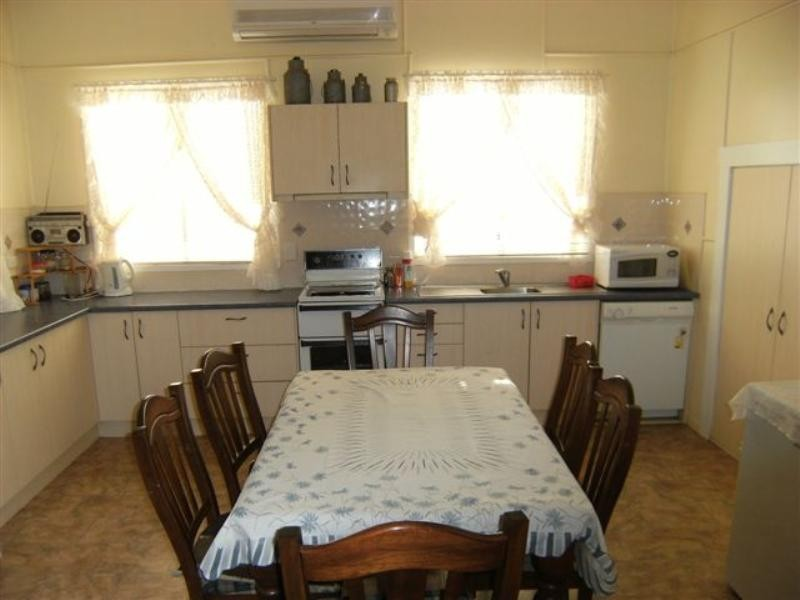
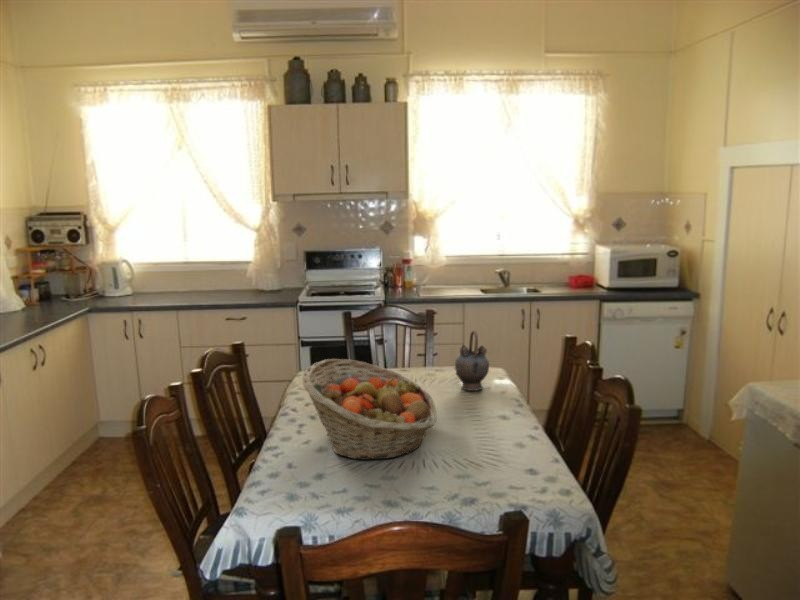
+ fruit basket [301,358,438,461]
+ teapot [454,330,490,392]
